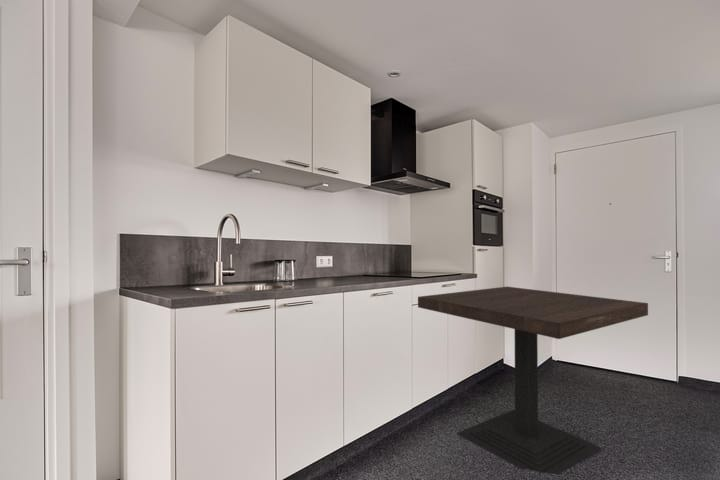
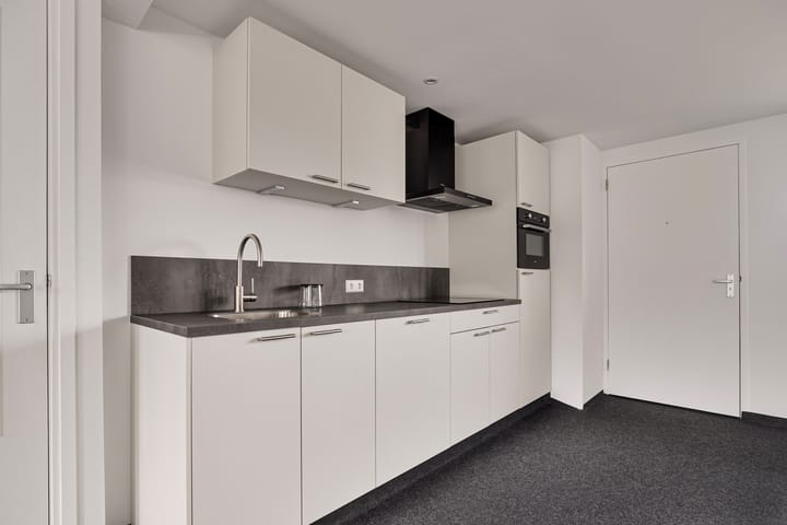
- dining table [417,286,649,475]
